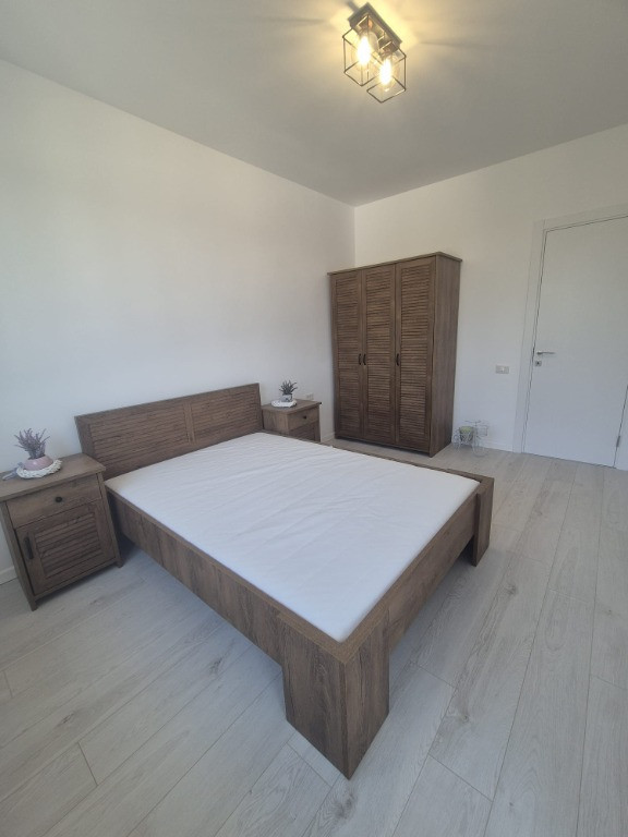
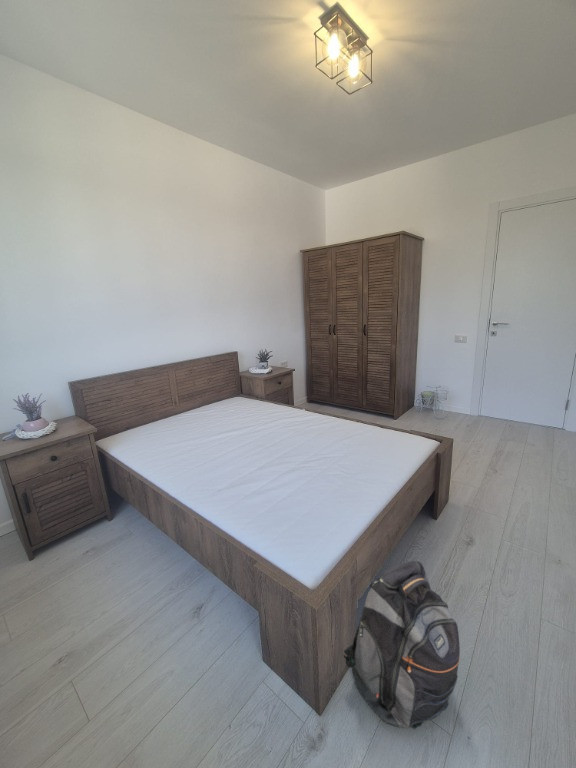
+ backpack [342,560,461,730]
